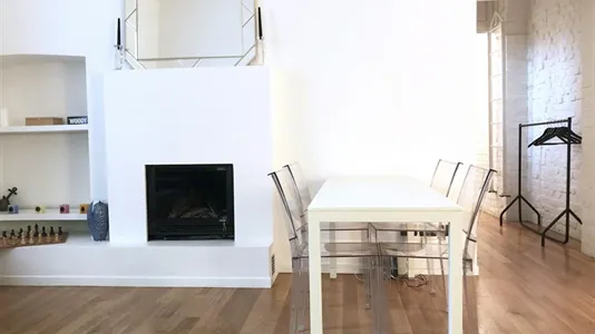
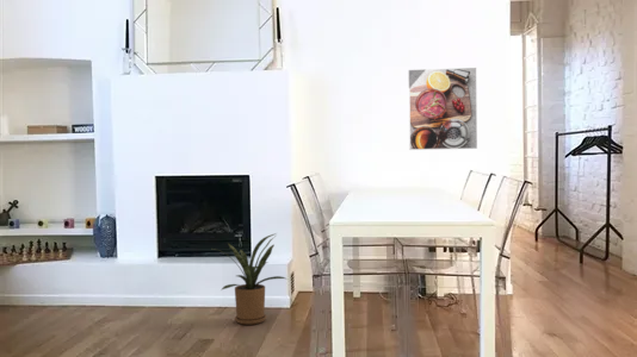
+ house plant [212,232,289,326]
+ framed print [408,67,478,151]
